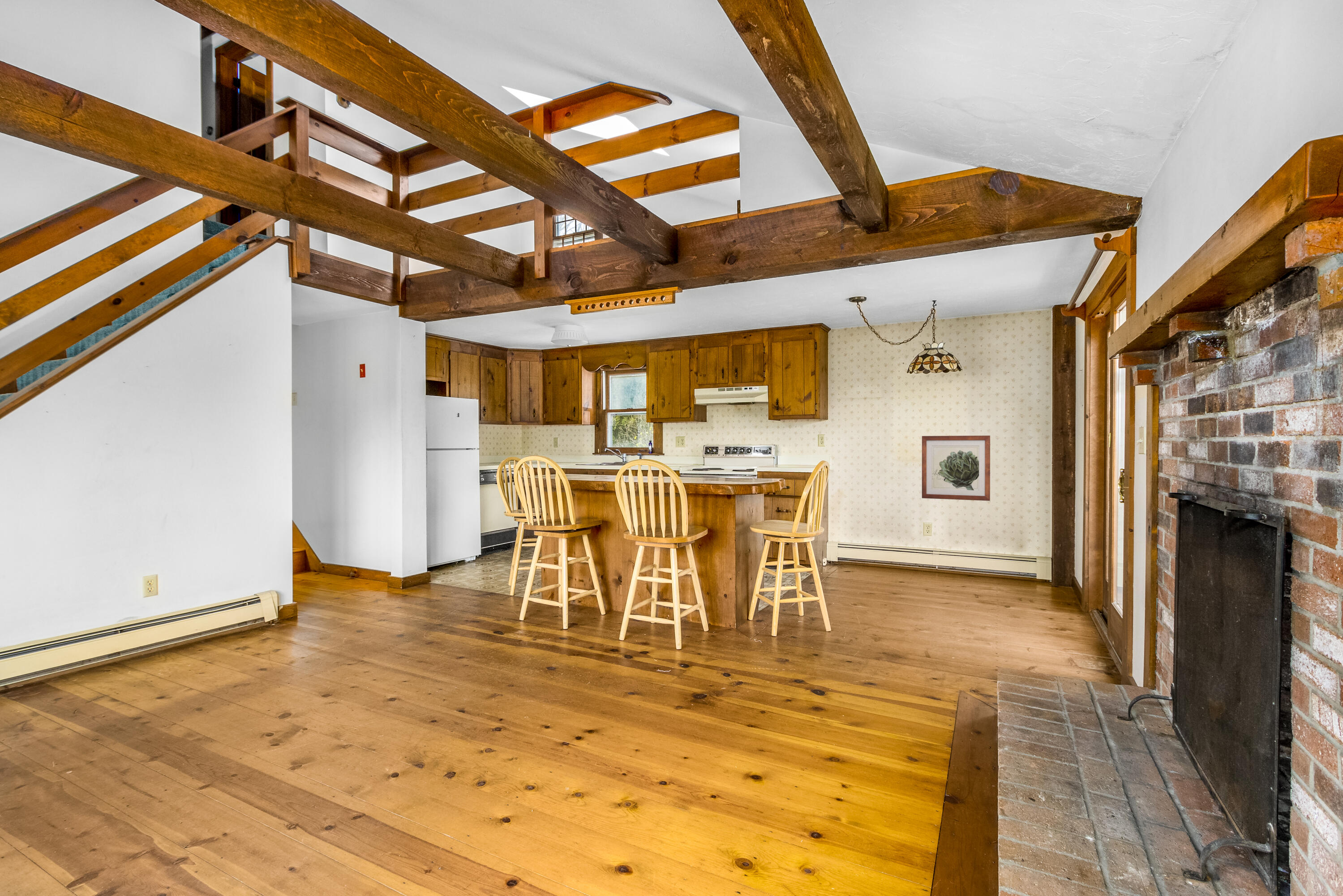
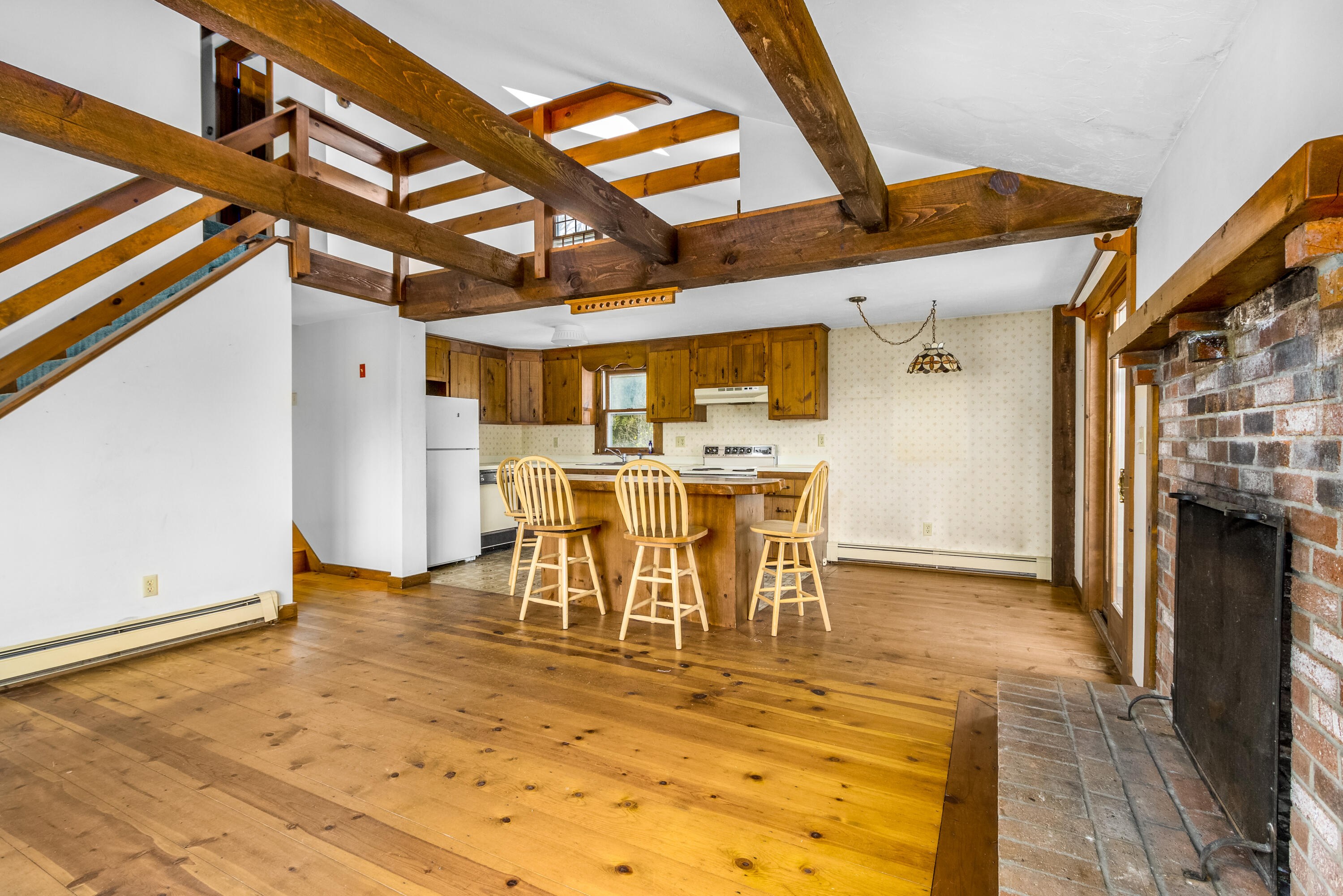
- wall art [922,435,991,501]
